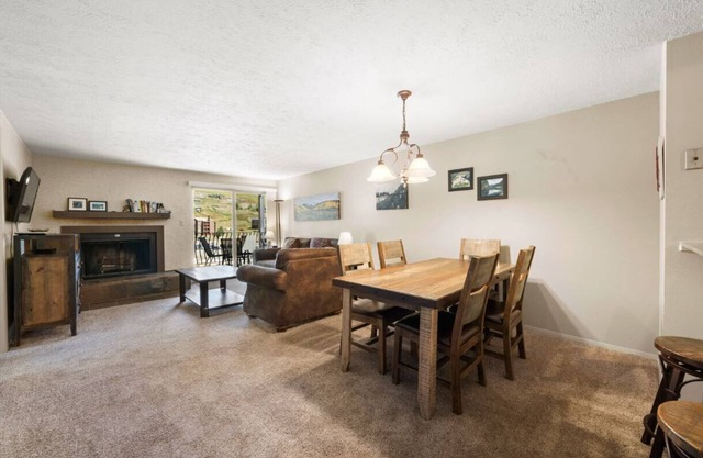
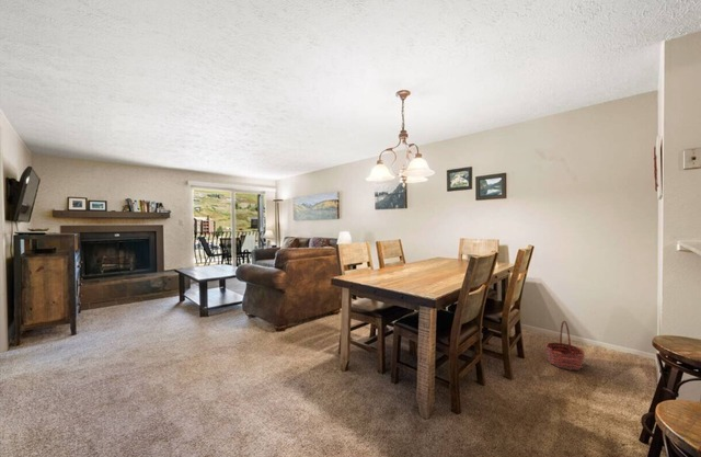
+ basket [544,320,586,372]
